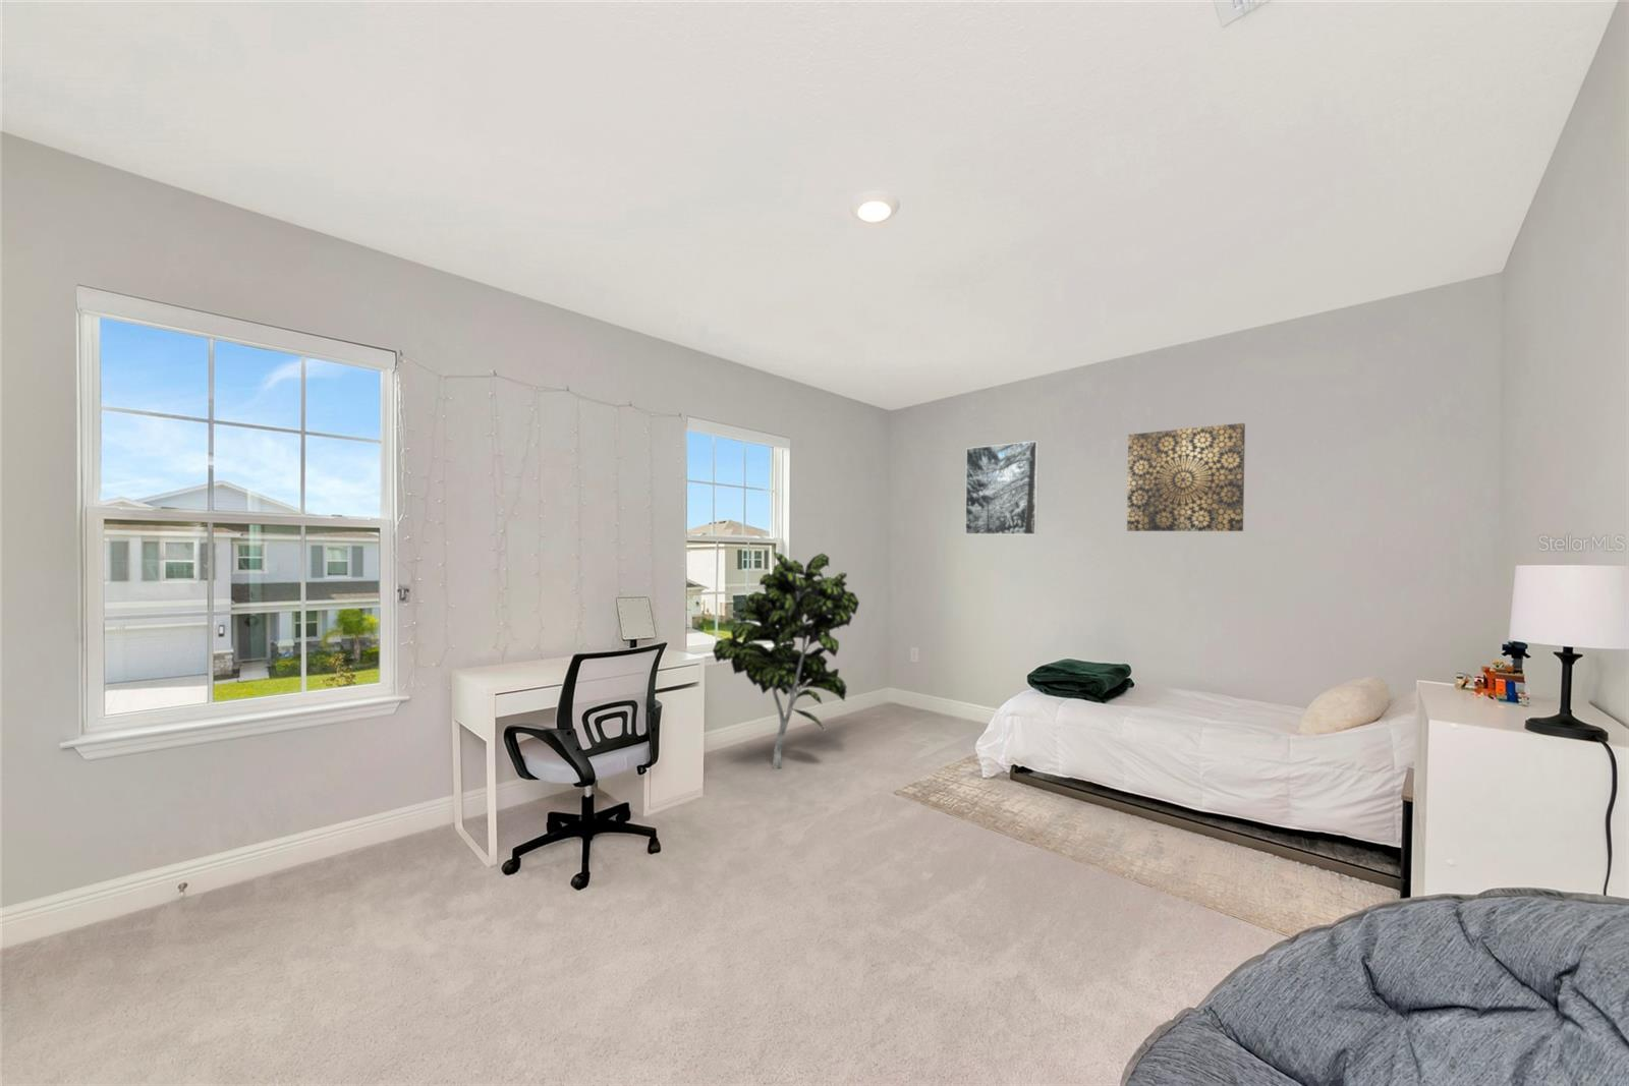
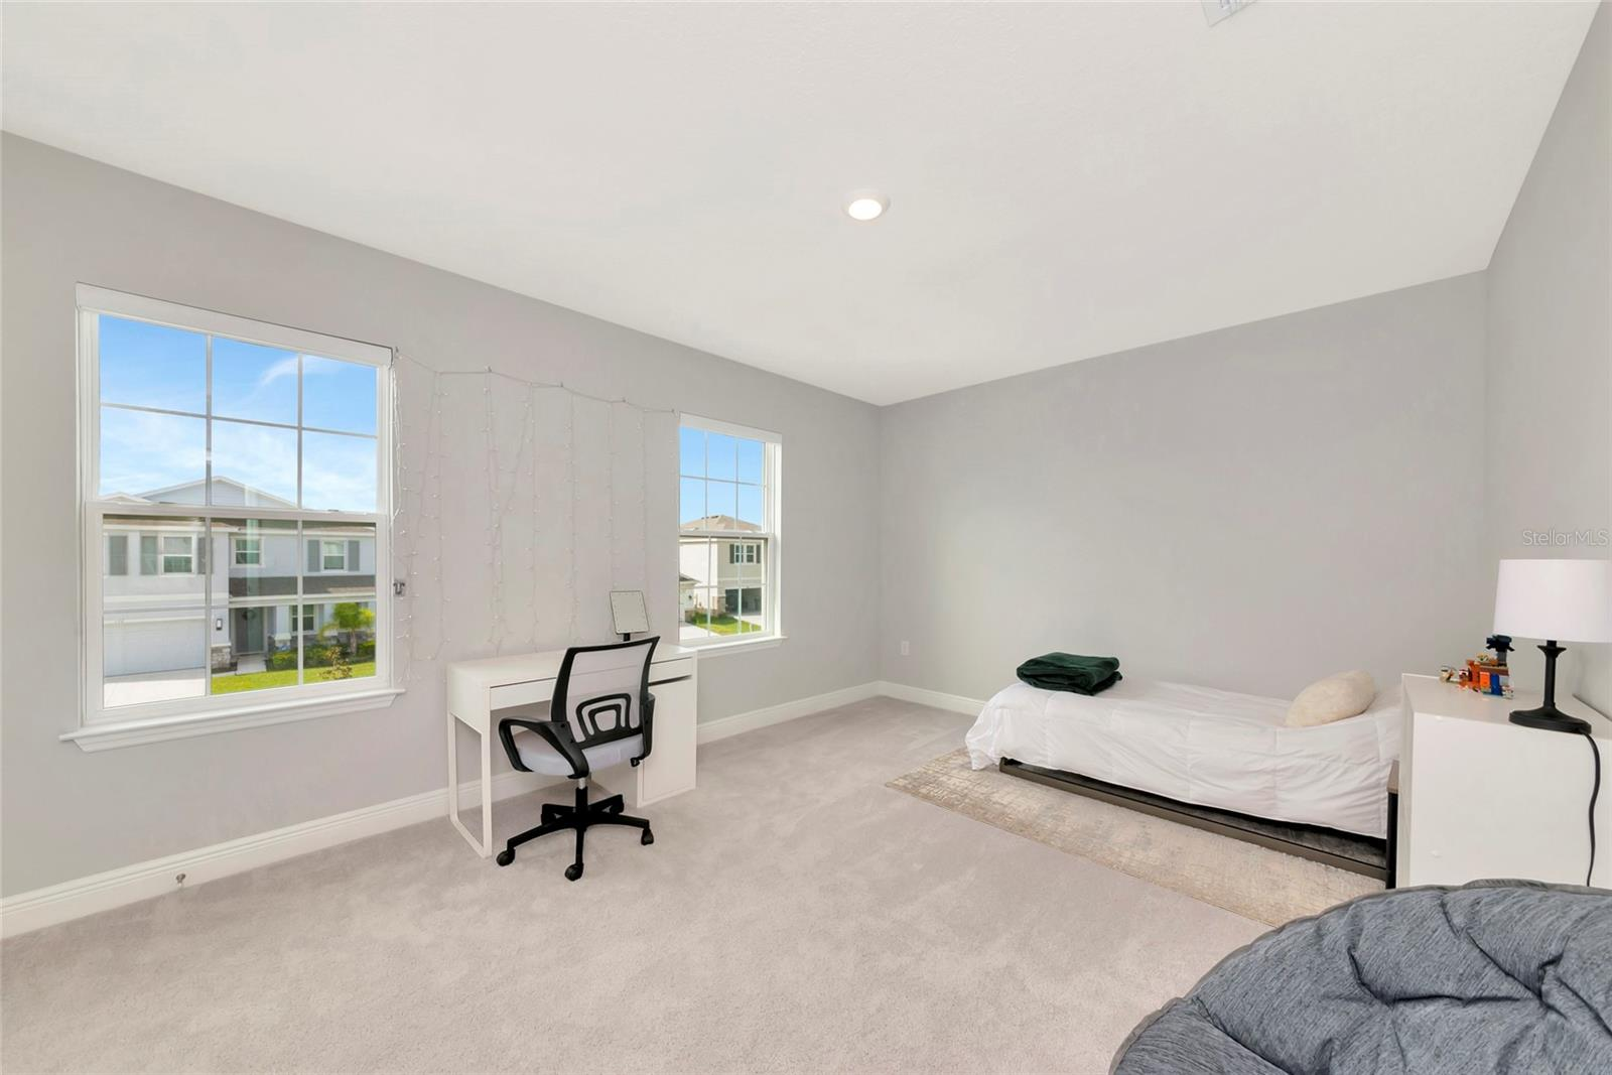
- indoor plant [711,550,861,770]
- wall art [1126,422,1246,532]
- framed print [964,440,1040,536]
